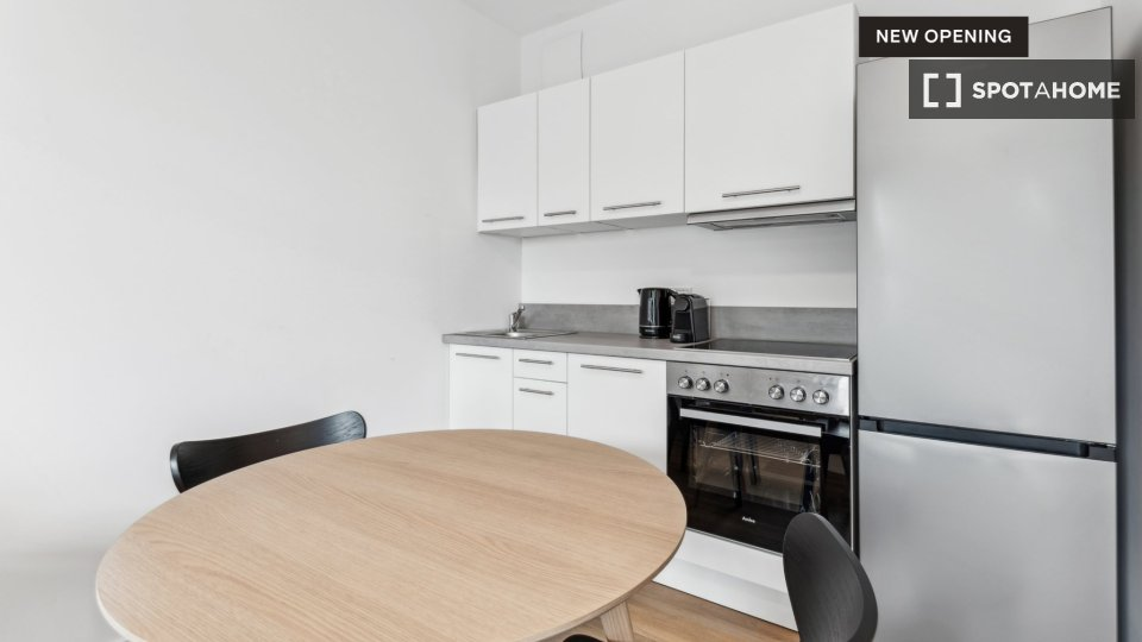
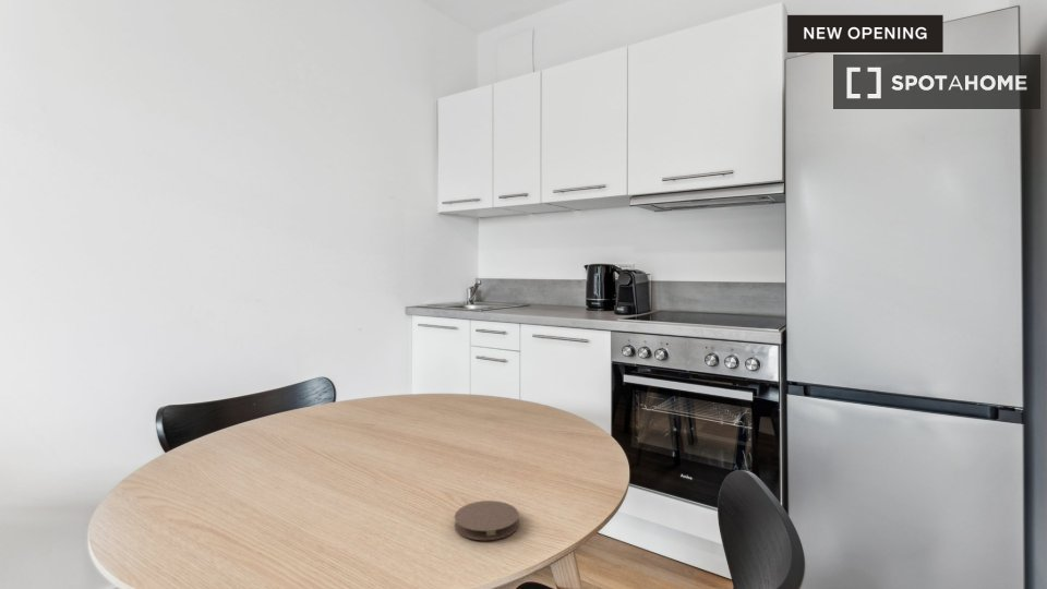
+ coaster [454,500,520,541]
